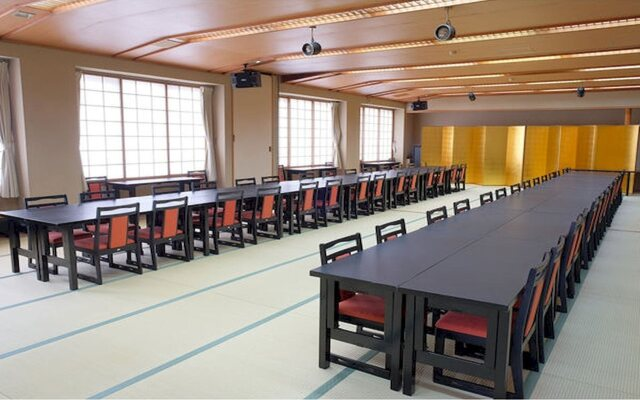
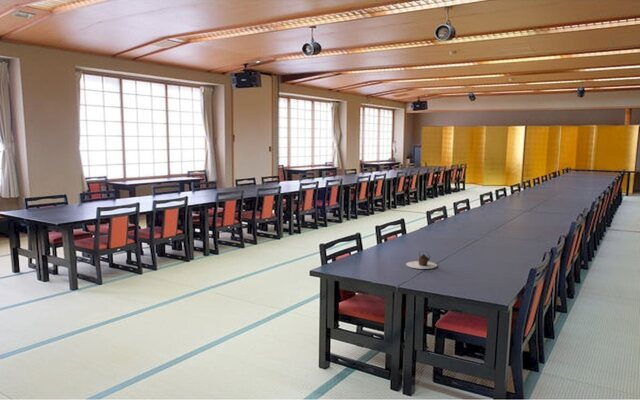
+ teapot [405,250,438,270]
